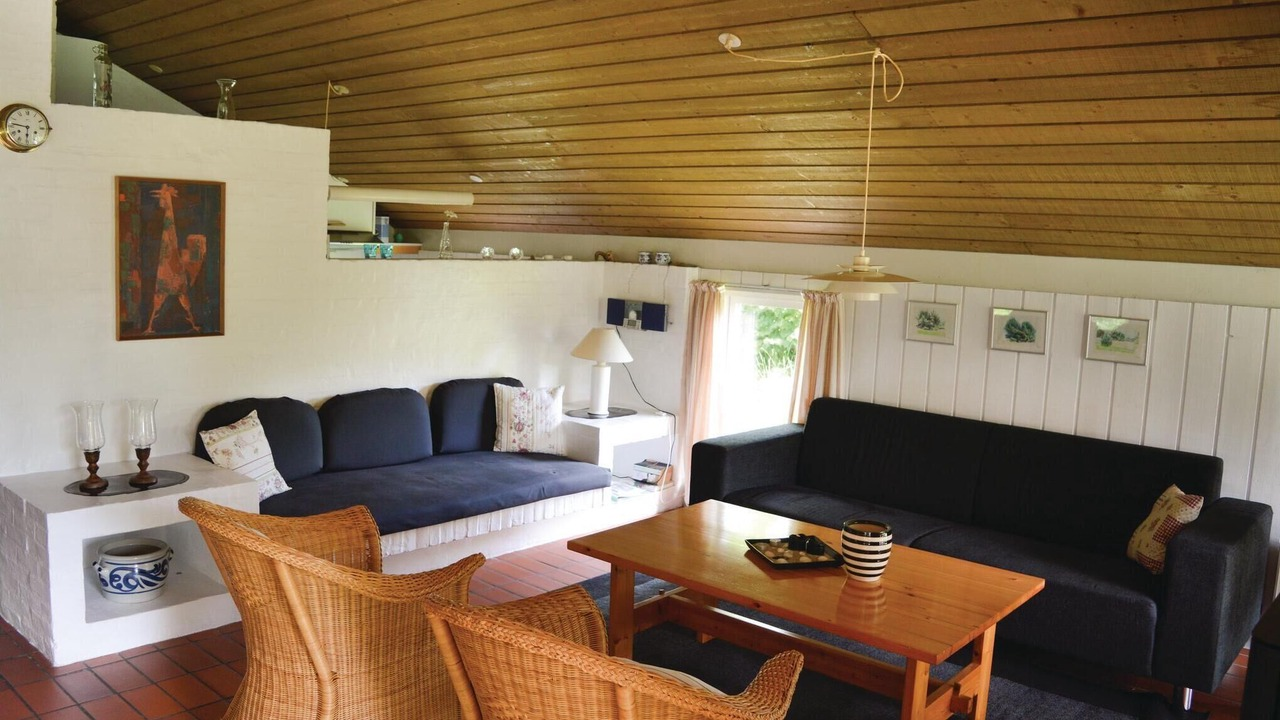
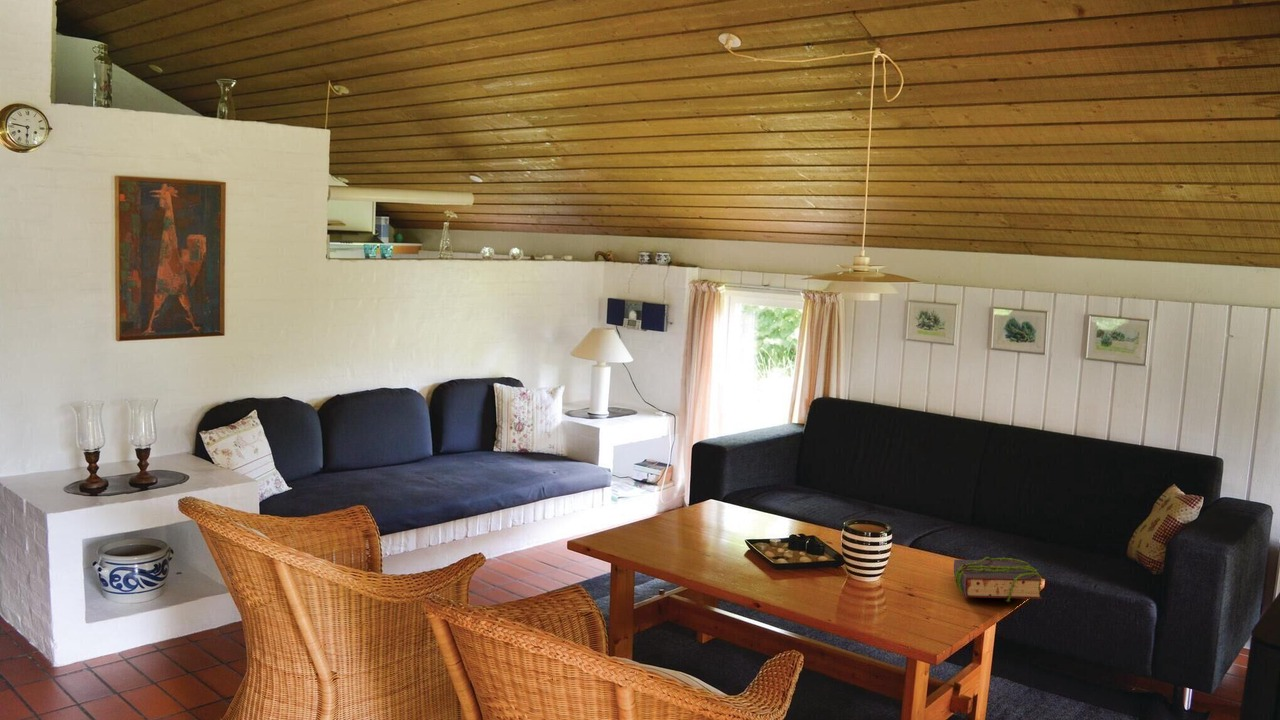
+ book [953,556,1044,603]
